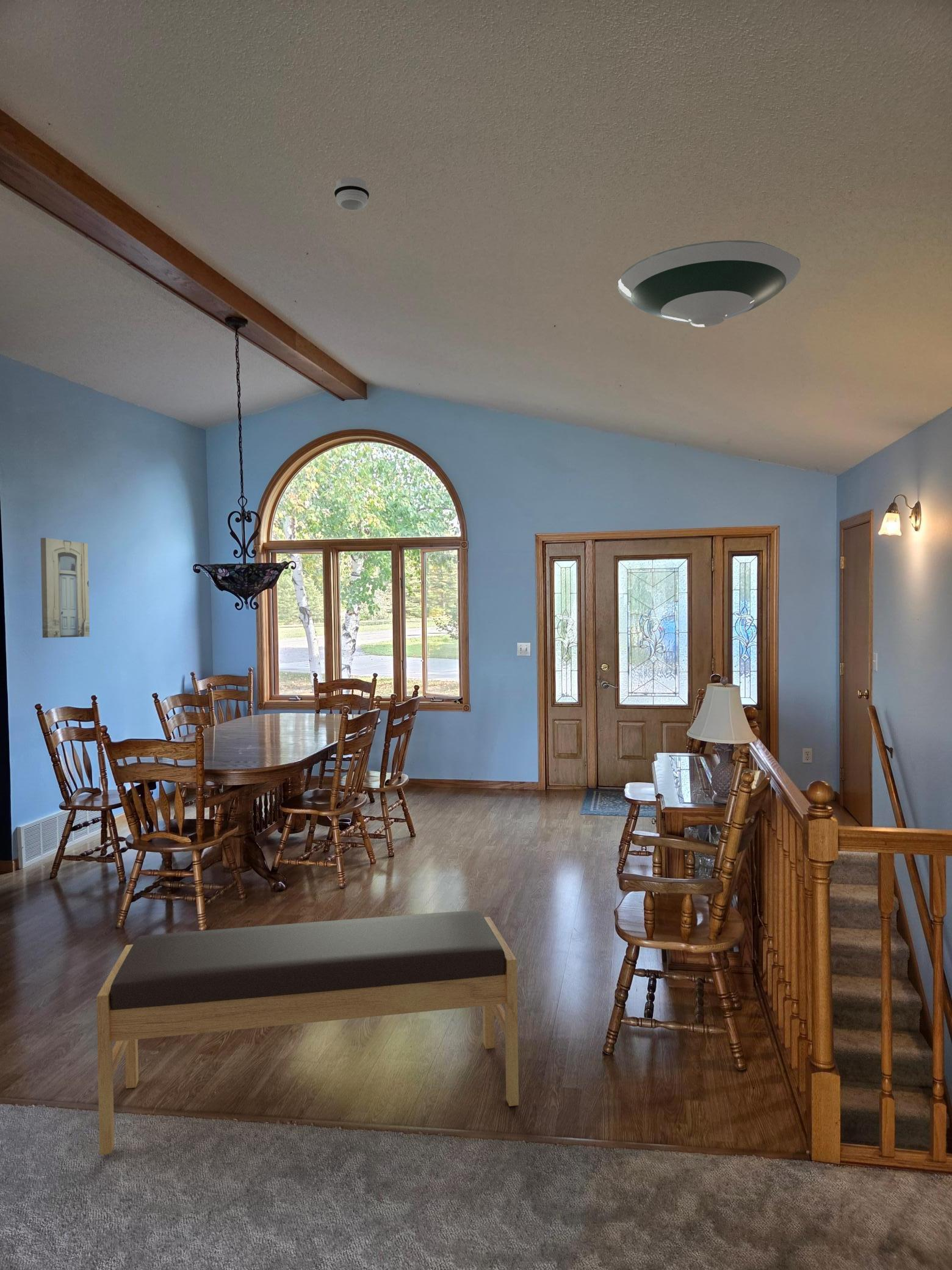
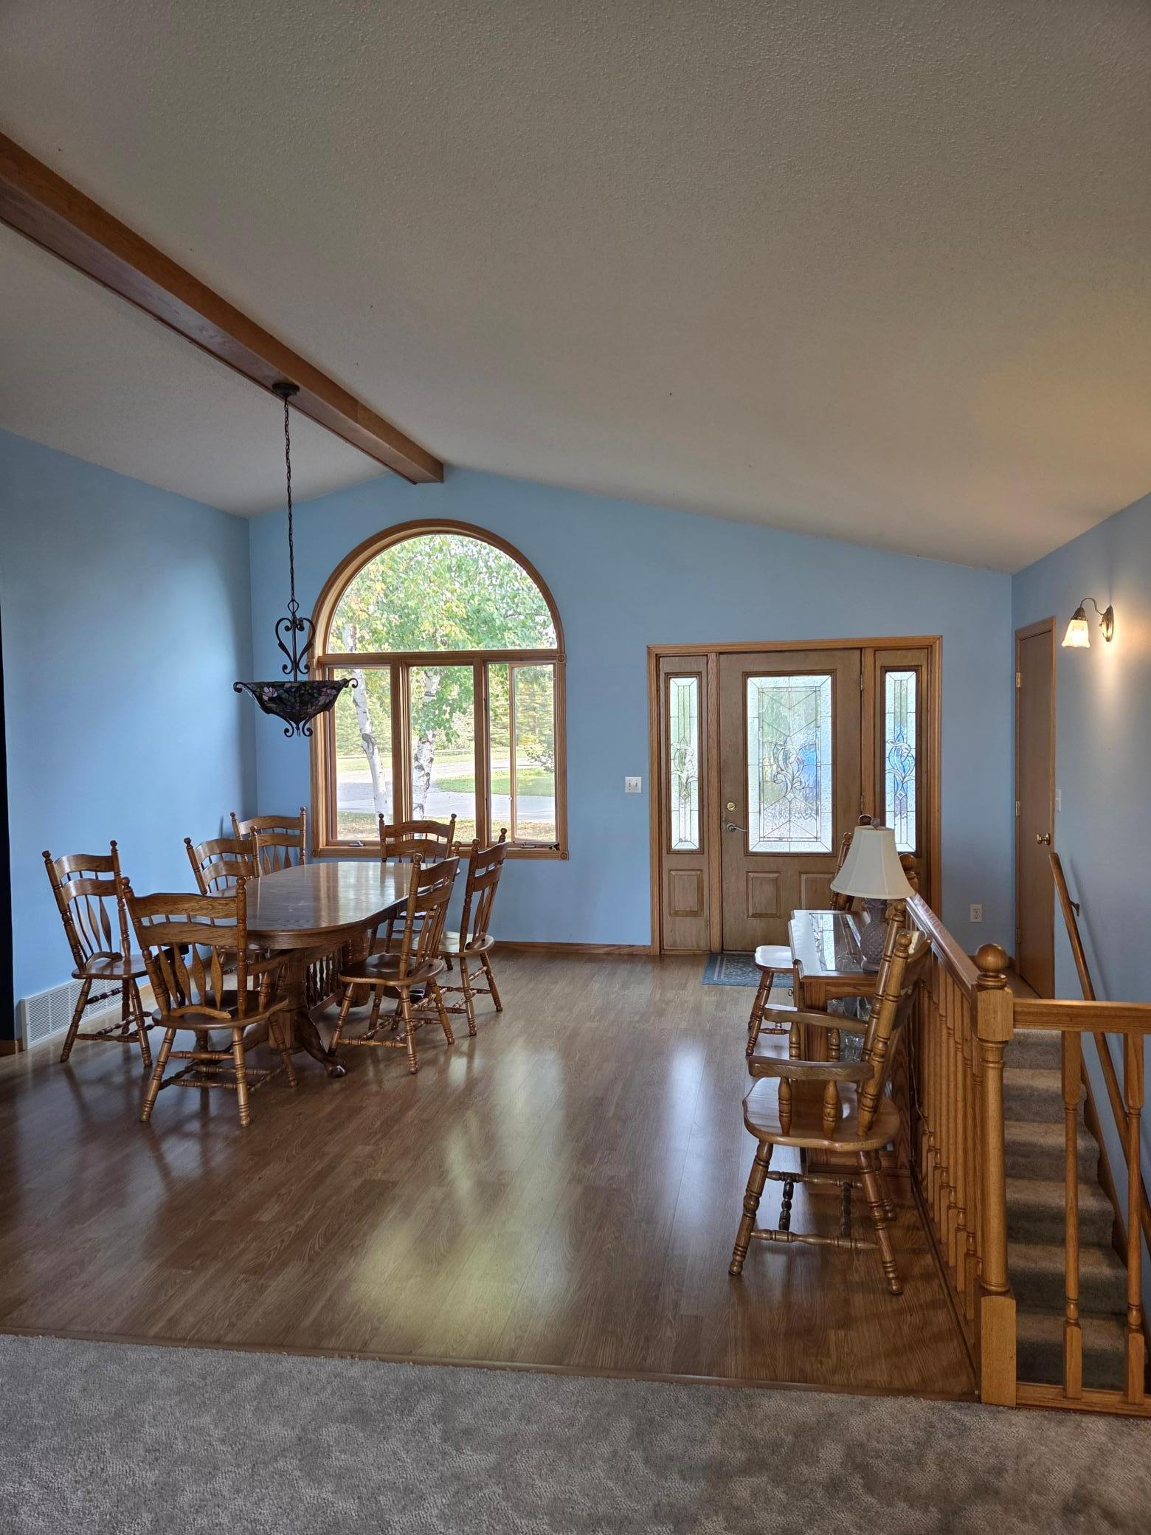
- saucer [617,240,801,328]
- bench [96,910,519,1155]
- smoke detector [333,176,370,211]
- wall art [40,537,90,638]
